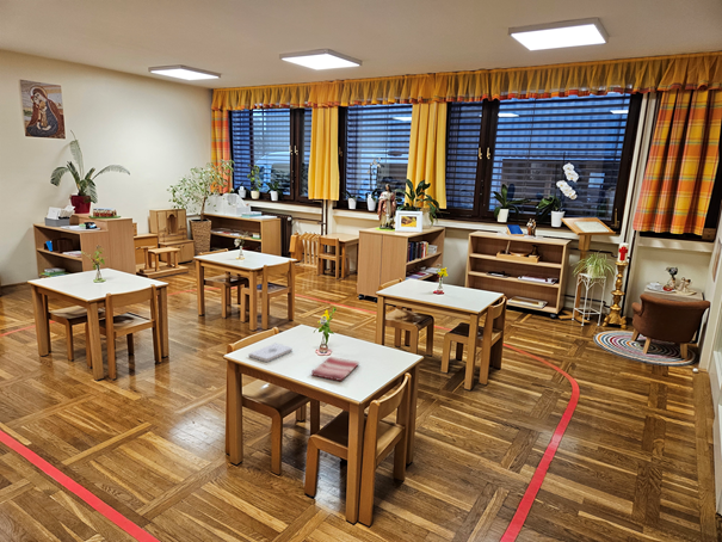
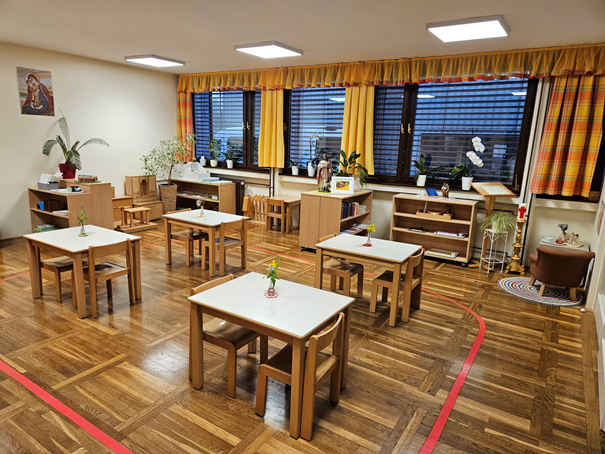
- notepad [248,341,294,363]
- dish towel [310,356,360,382]
